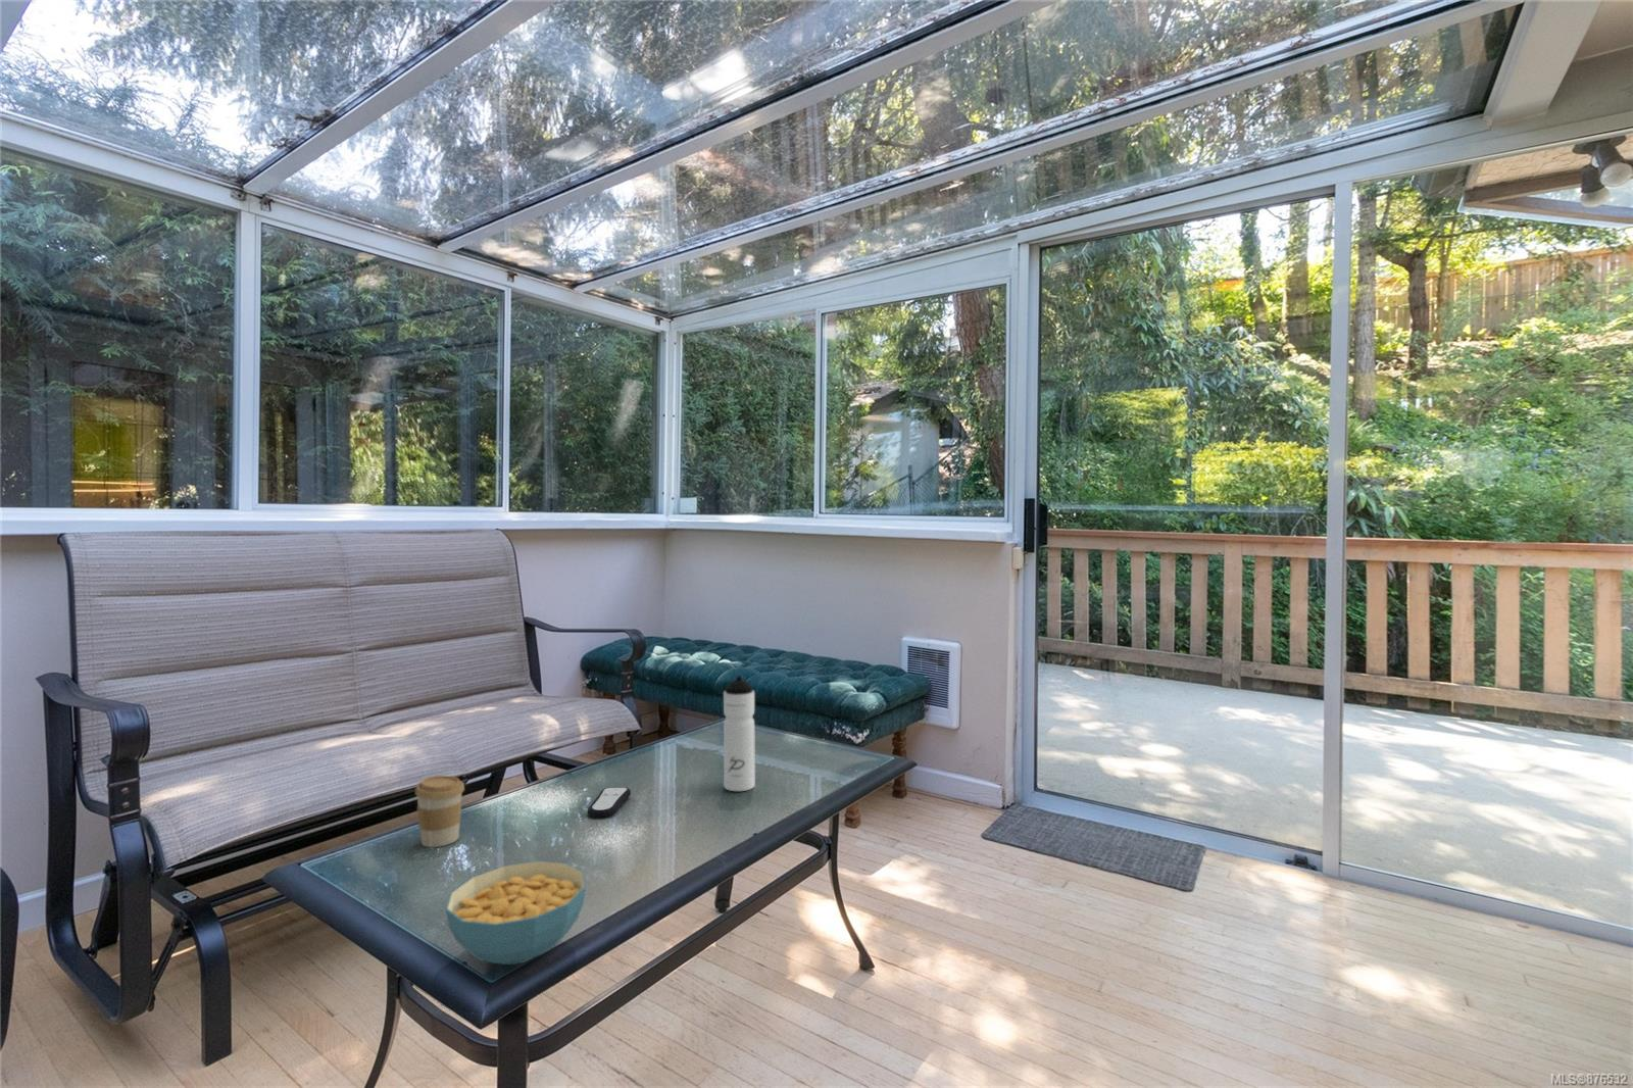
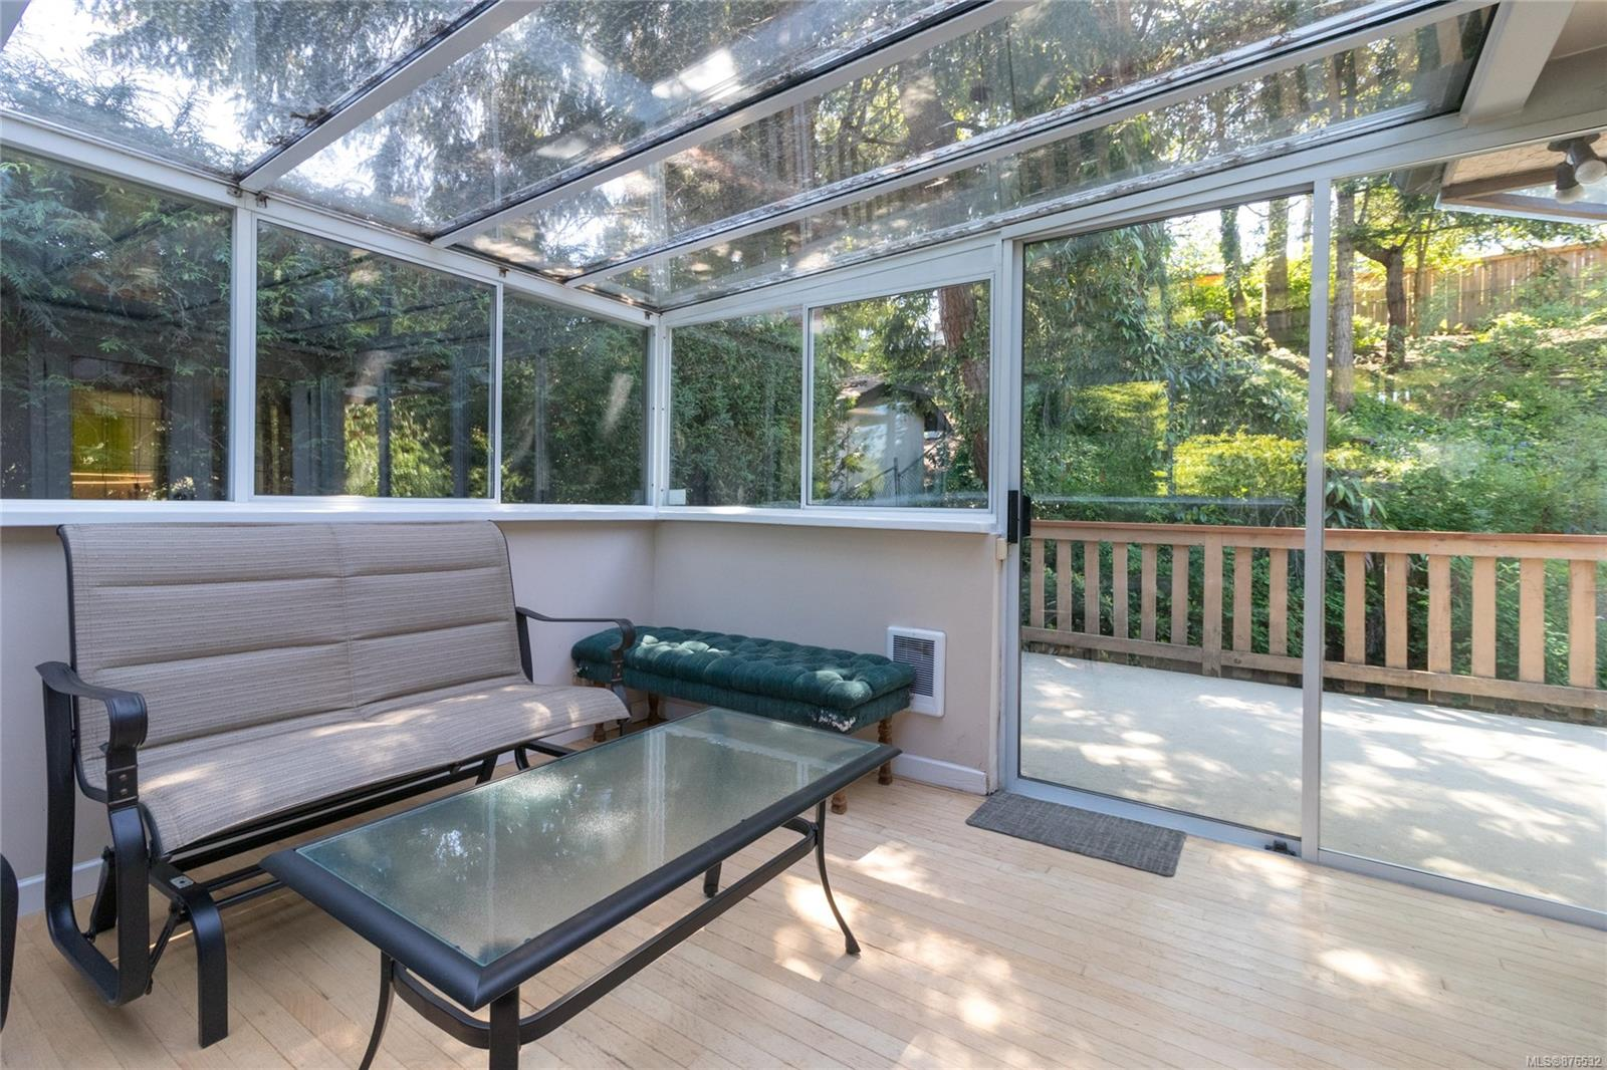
- cereal bowl [446,861,586,965]
- water bottle [722,675,756,792]
- remote control [586,786,631,820]
- coffee cup [413,775,465,848]
